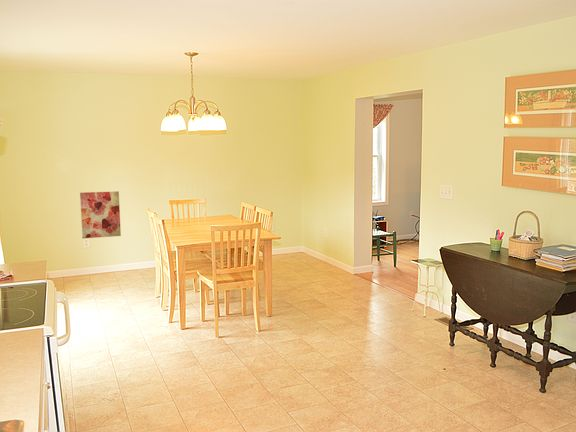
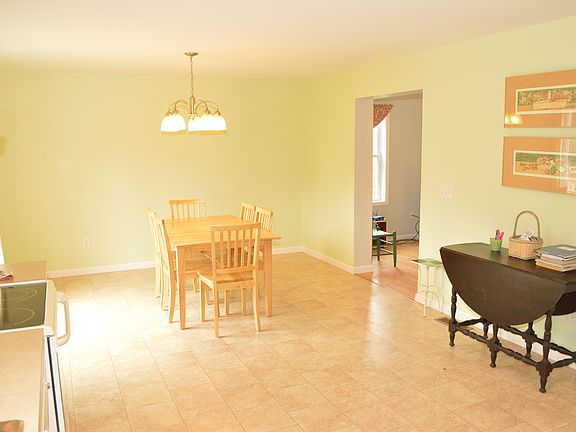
- wall art [79,190,122,239]
